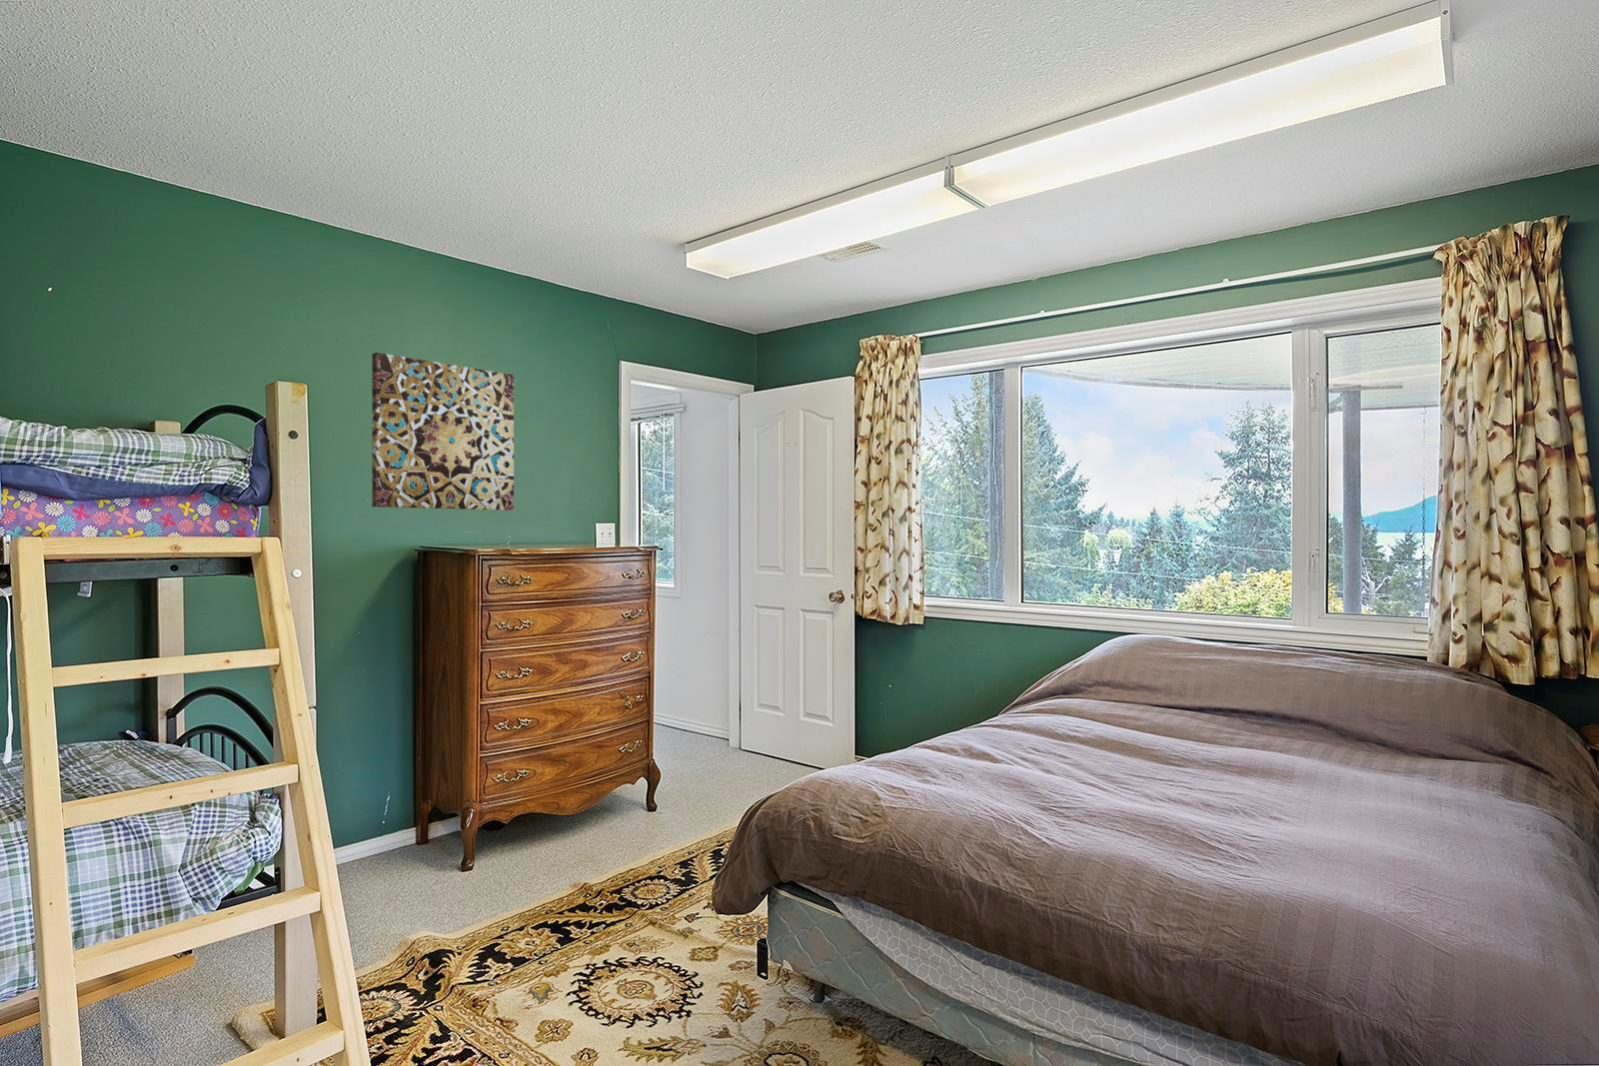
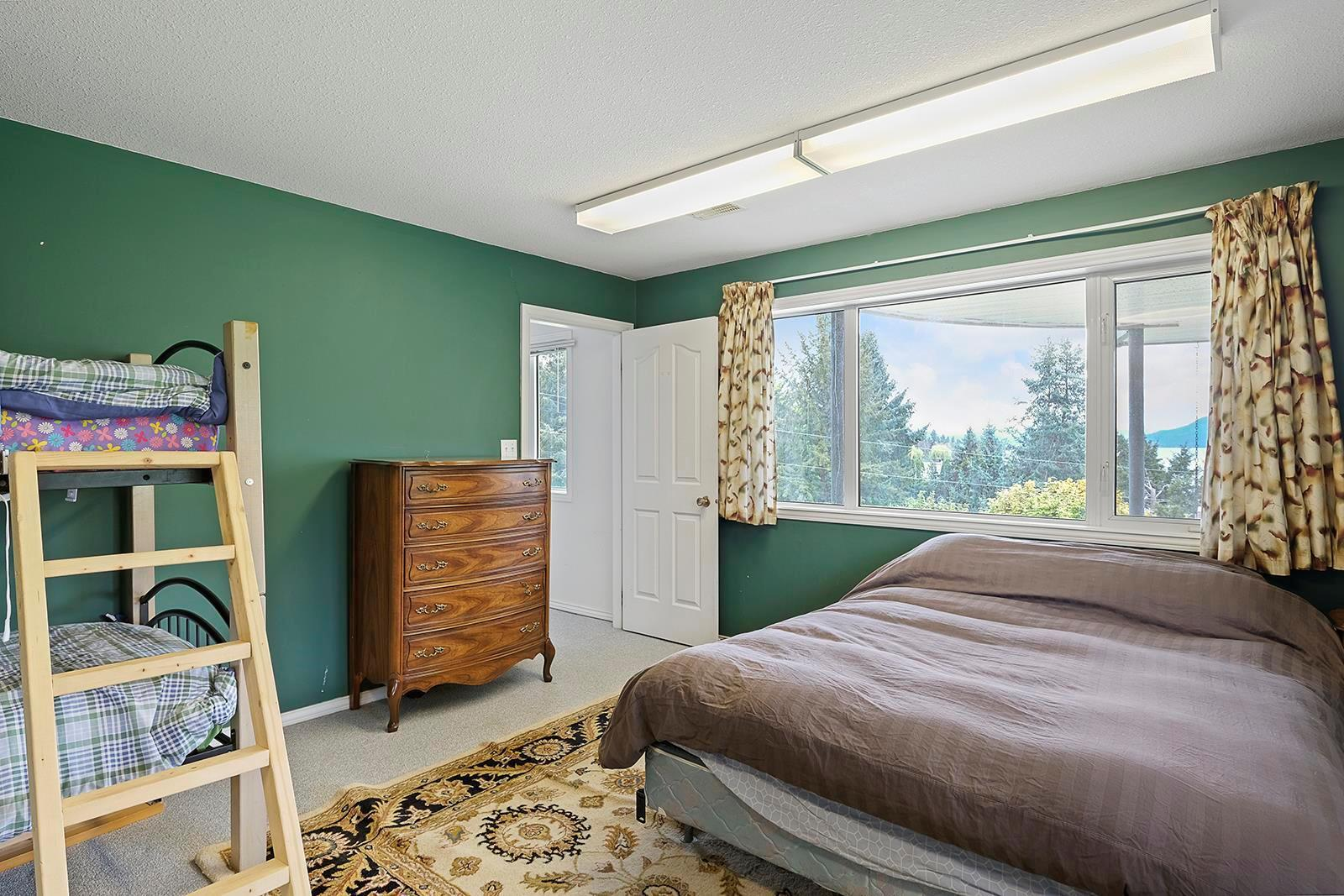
- wall art [371,352,515,512]
